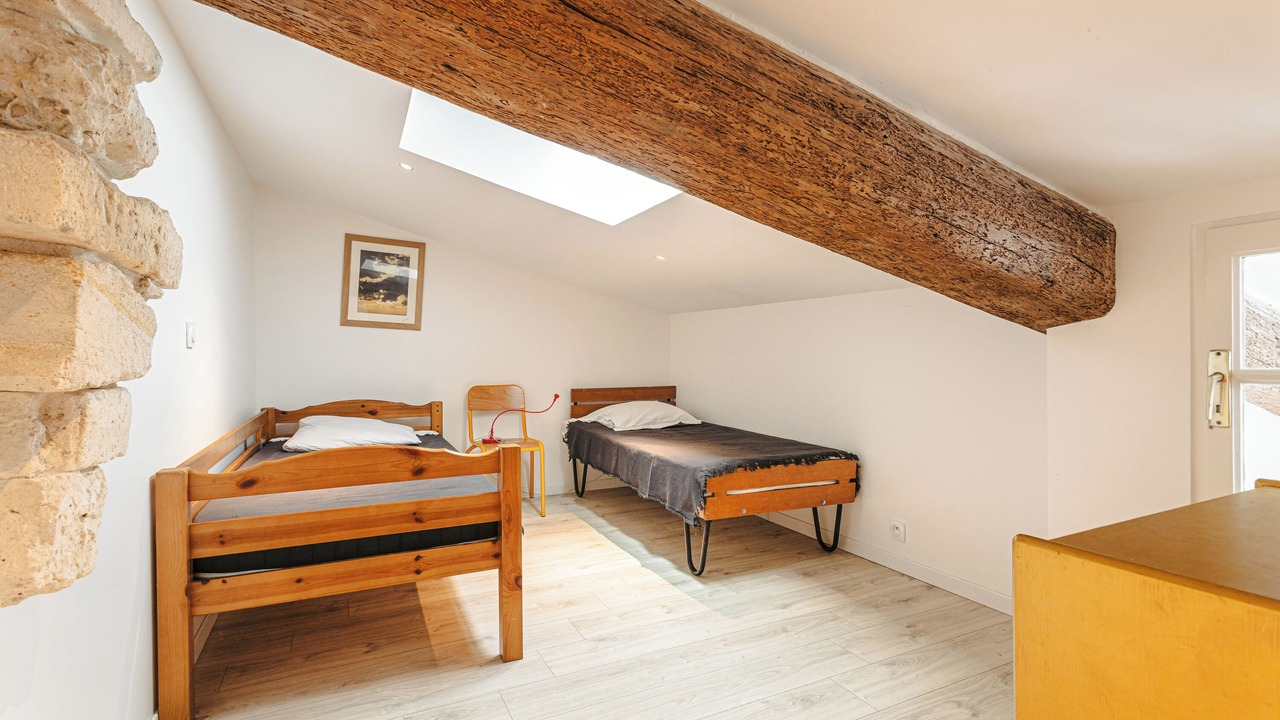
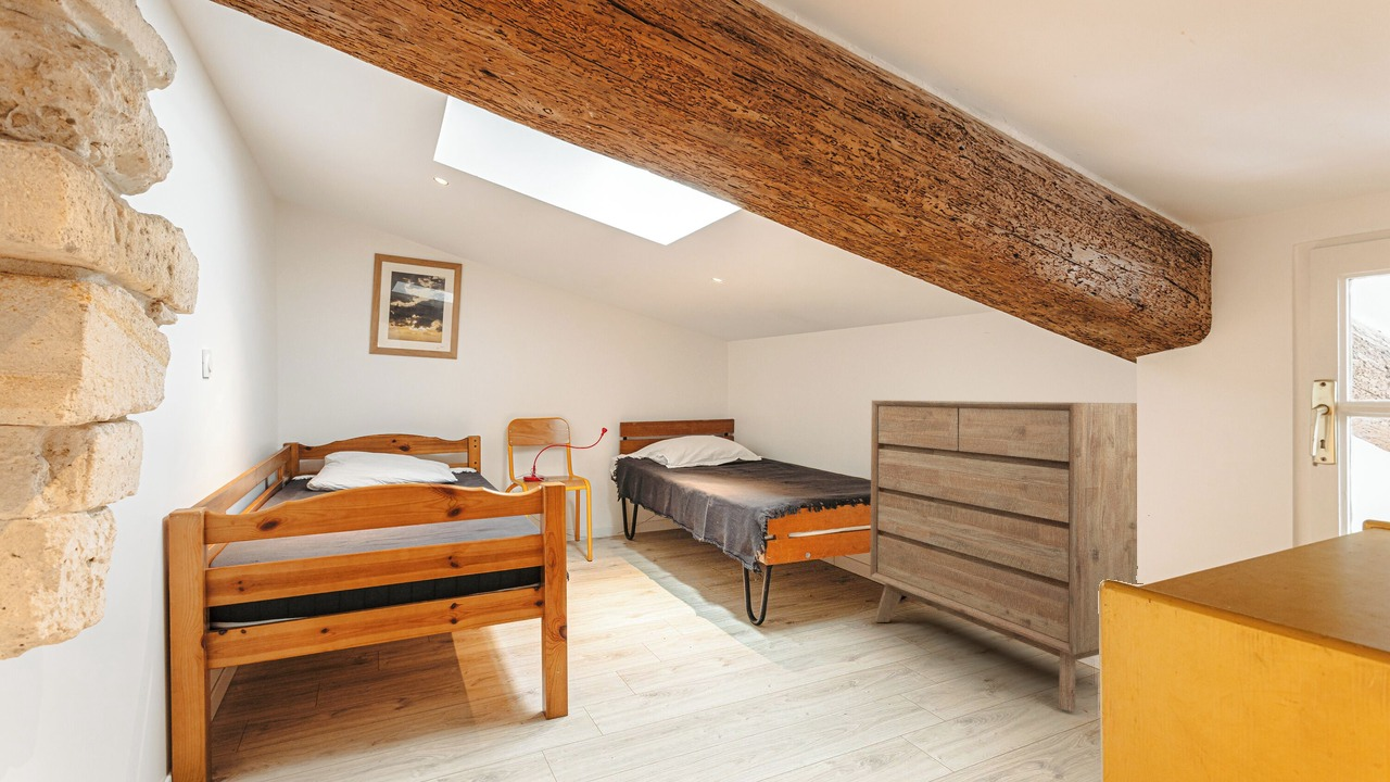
+ dresser [869,400,1143,712]
